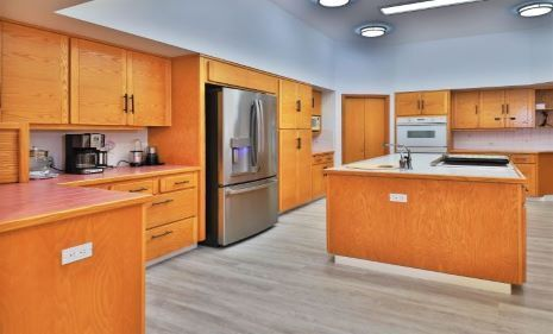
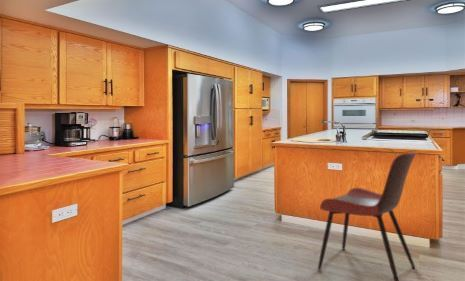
+ dining chair [317,151,416,281]
